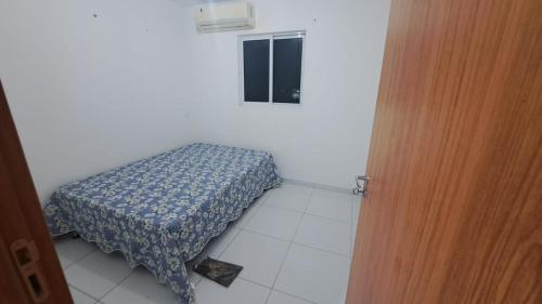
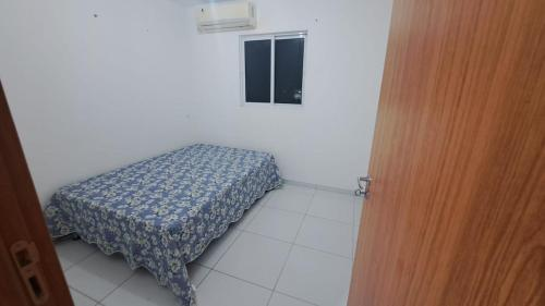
- bag [190,255,244,288]
